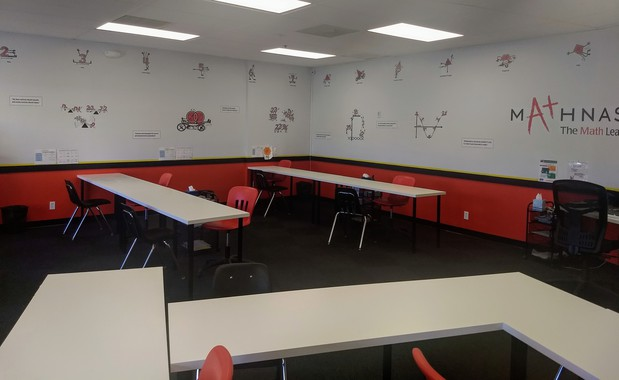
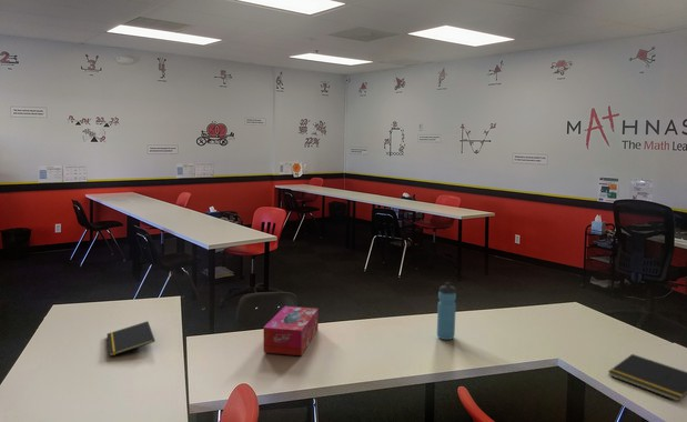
+ notepad [607,353,687,403]
+ tissue box [262,305,320,356]
+ notepad [107,320,156,358]
+ water bottle [436,281,457,341]
